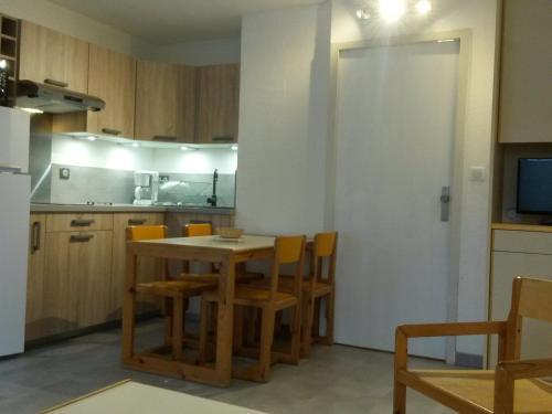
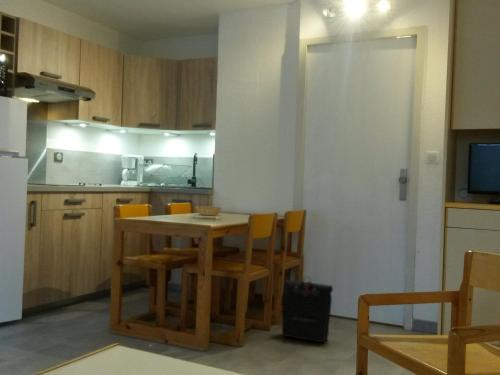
+ backpack [281,275,334,343]
